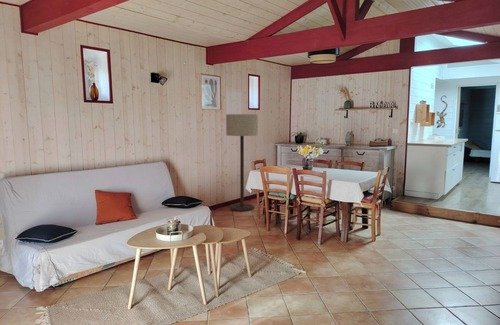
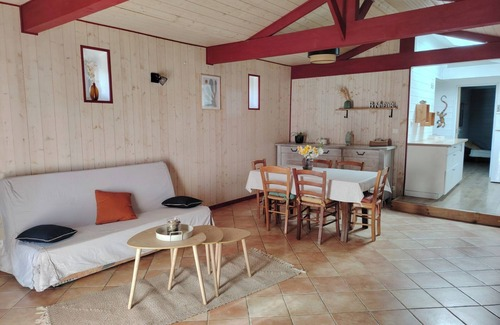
- floor lamp [225,113,259,212]
